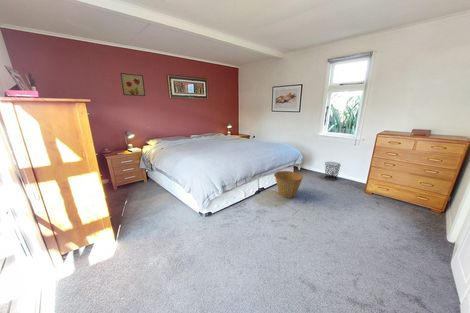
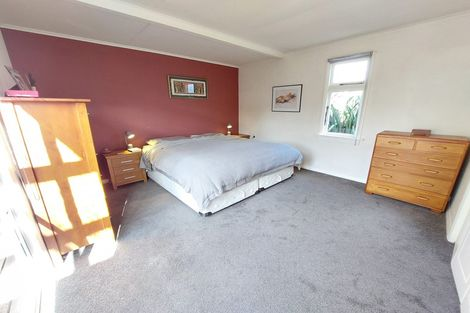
- basket [273,170,304,199]
- wall art [120,72,146,97]
- waste bin [324,161,342,181]
